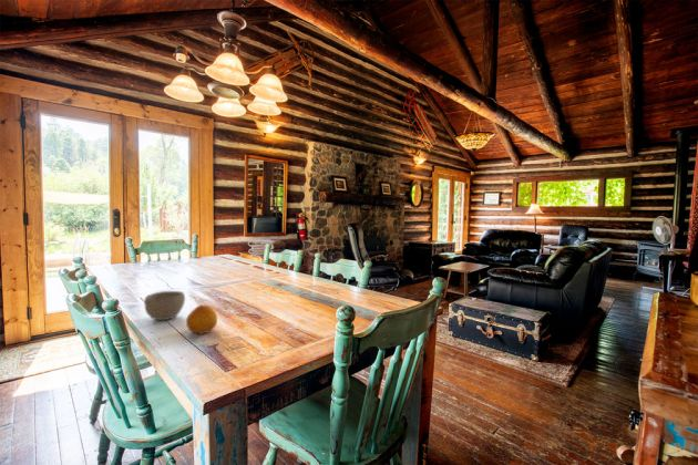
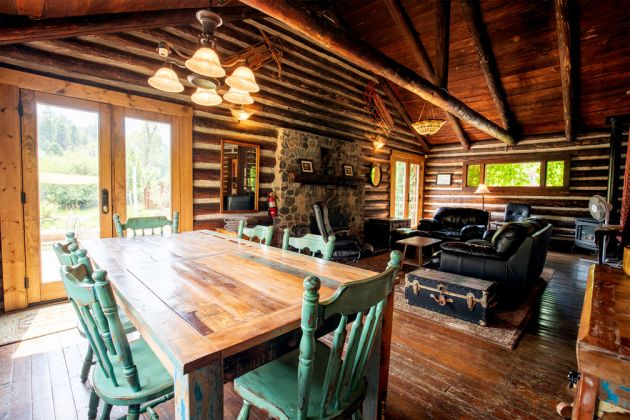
- bowl [143,290,186,321]
- fruit [185,303,218,335]
